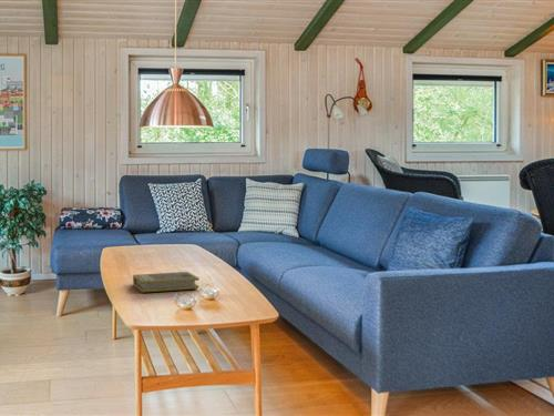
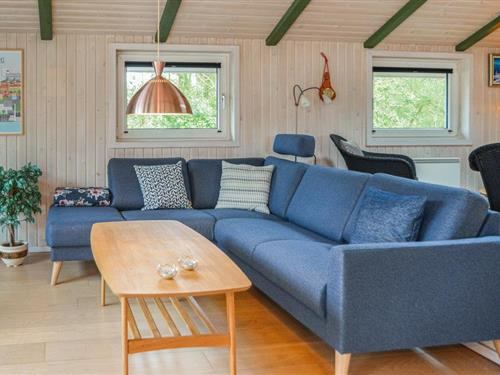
- book [132,271,201,293]
